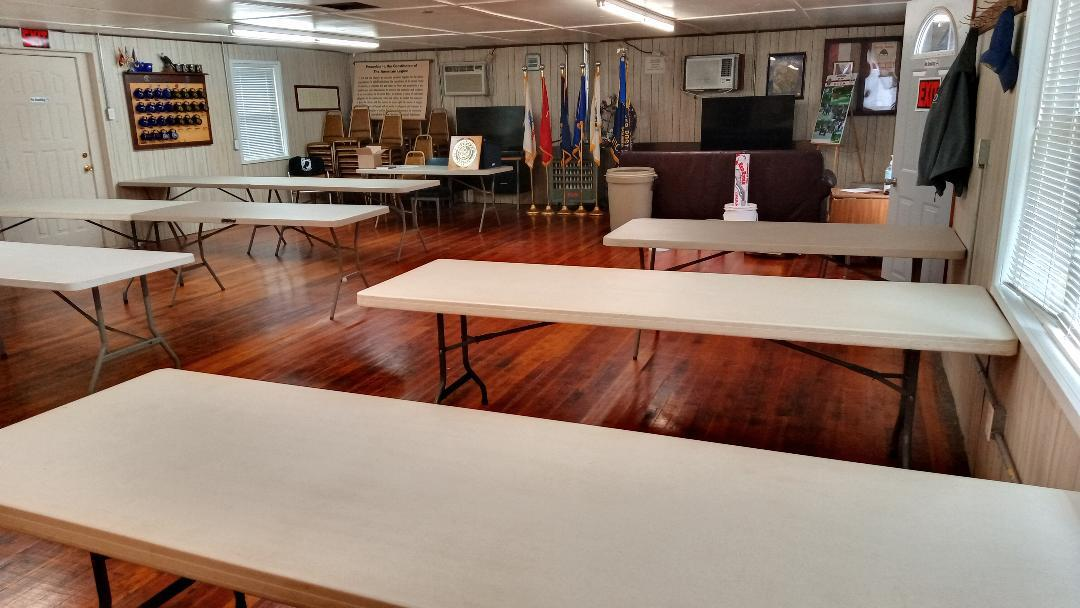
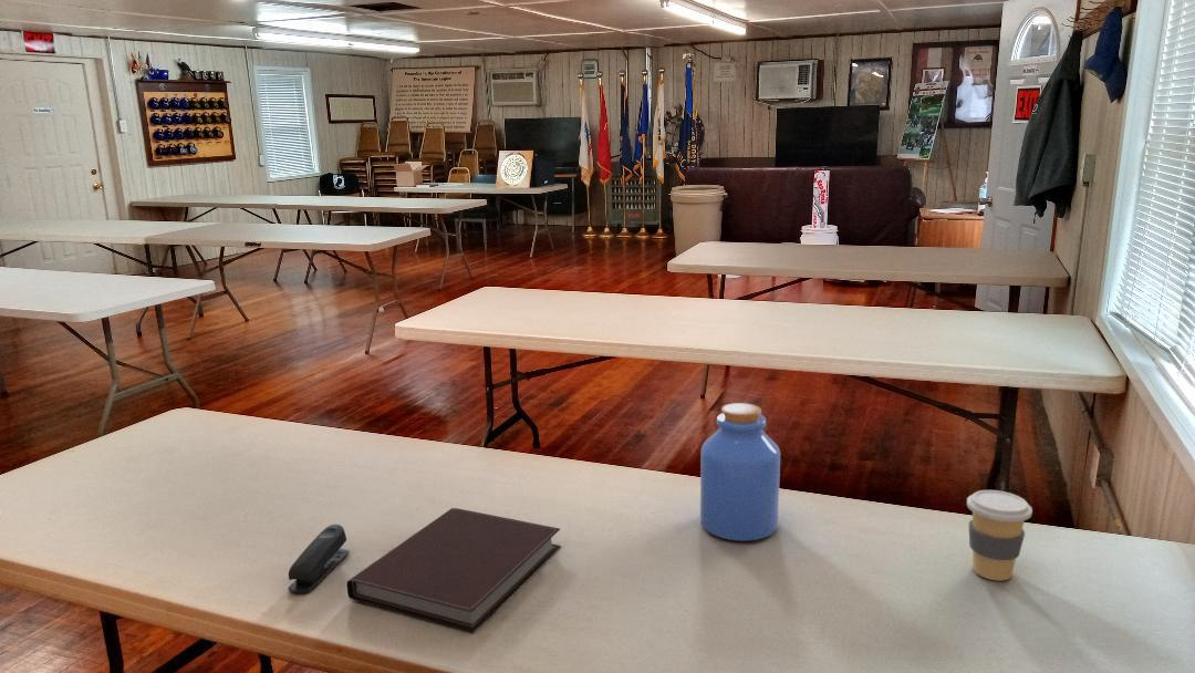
+ notebook [346,507,562,633]
+ jar [699,402,781,542]
+ coffee cup [966,489,1033,582]
+ stapler [288,524,351,593]
